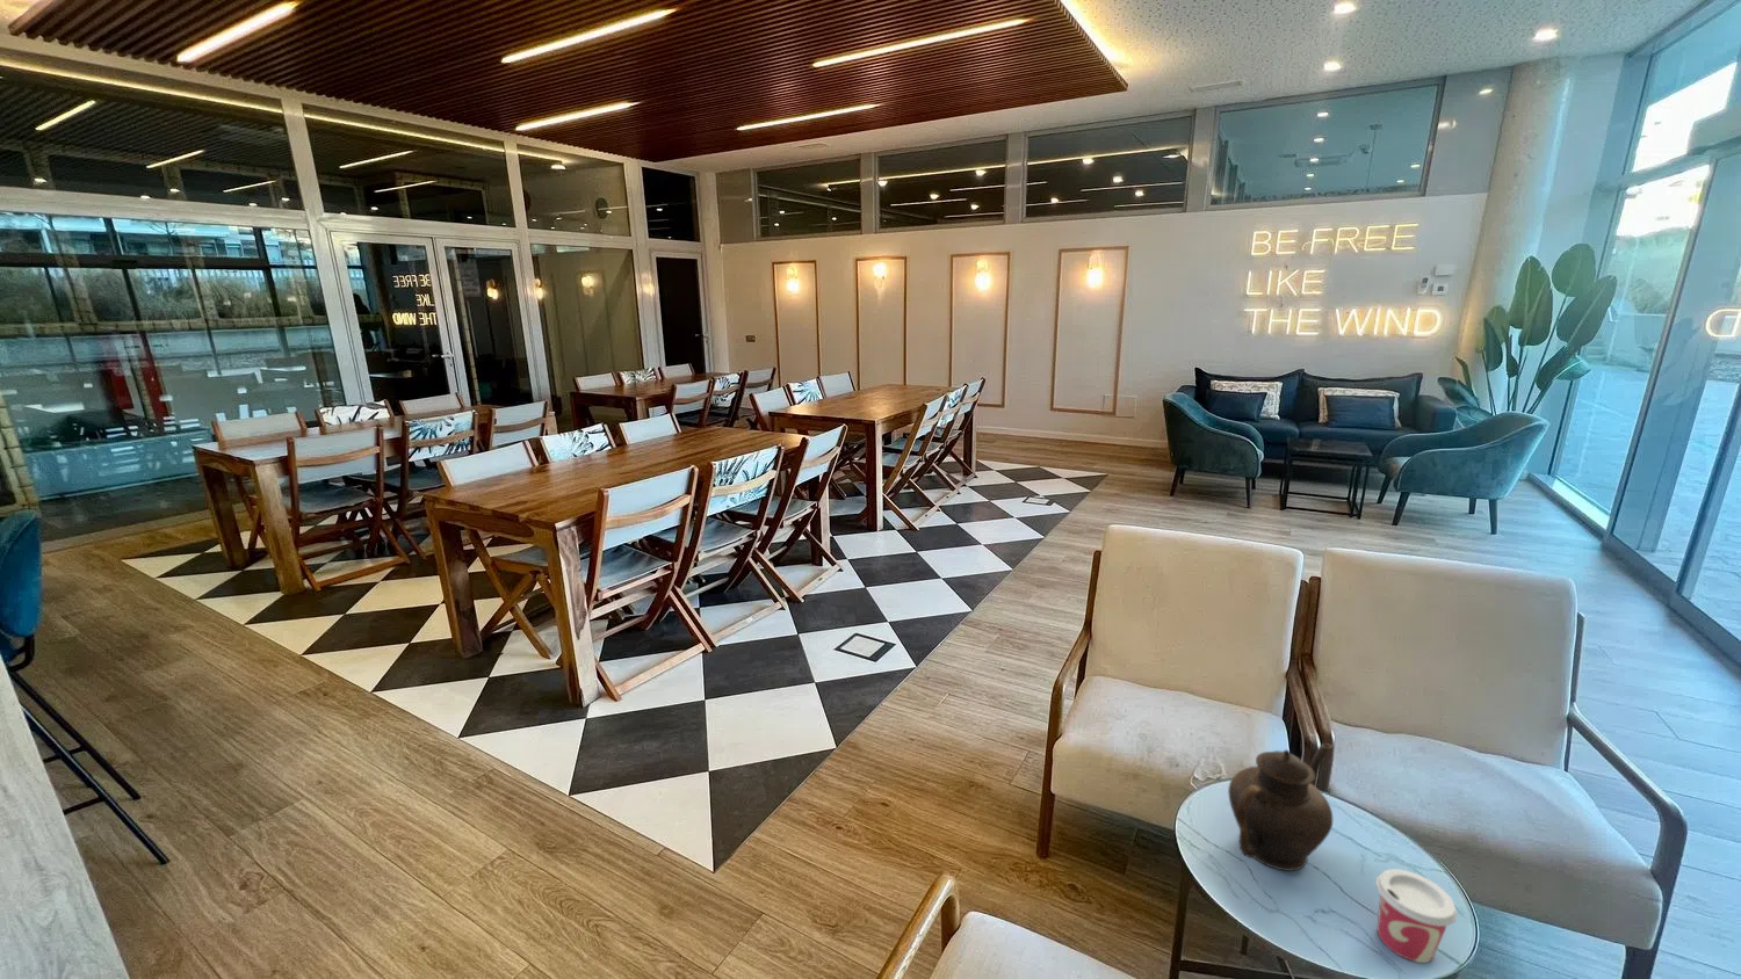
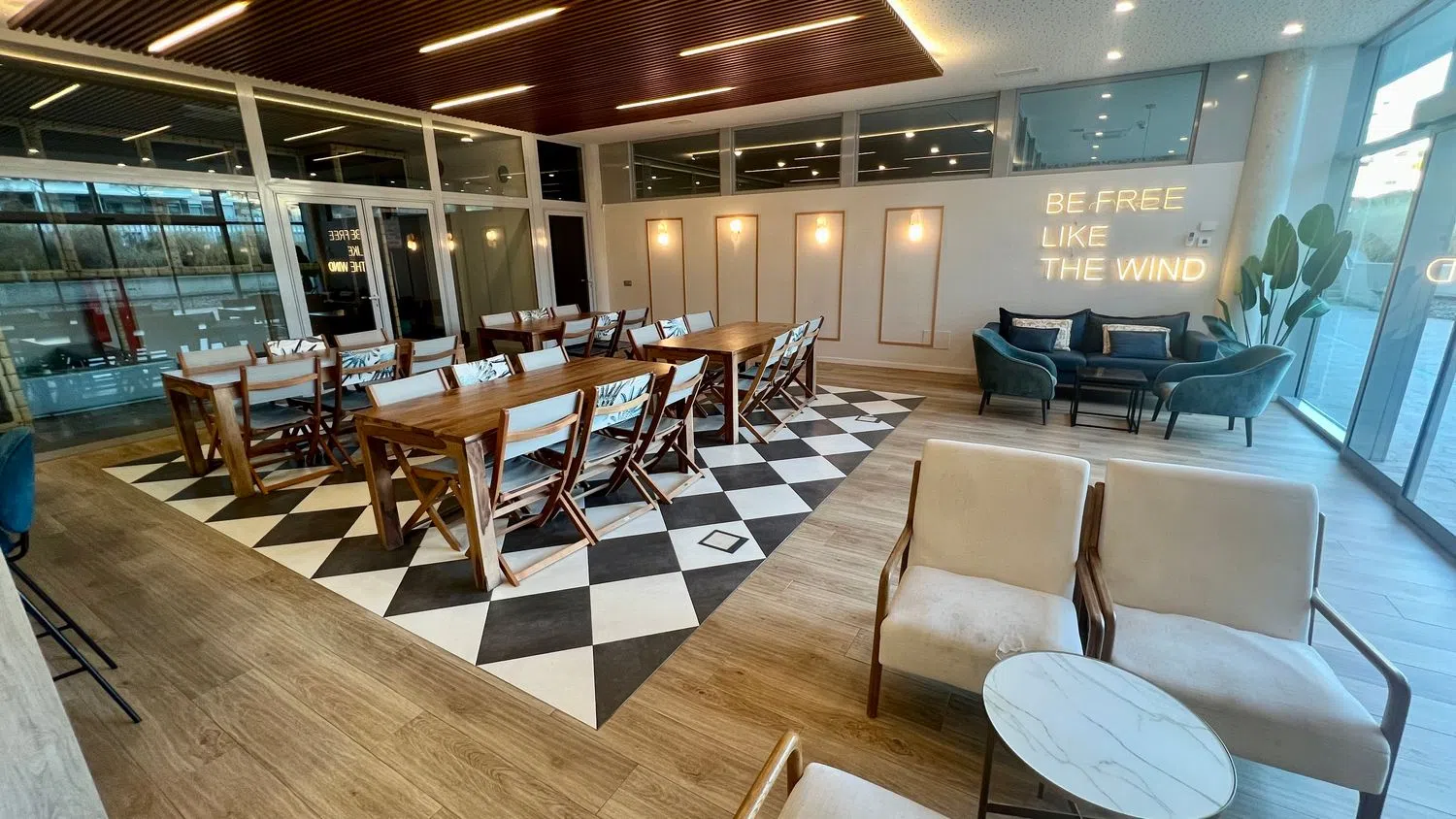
- teapot [1227,742,1333,873]
- cup [1374,868,1459,963]
